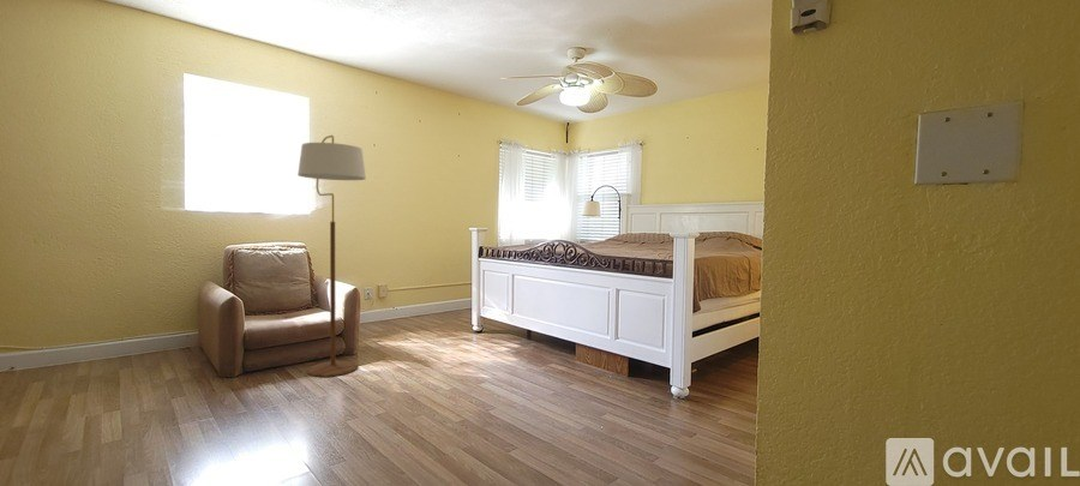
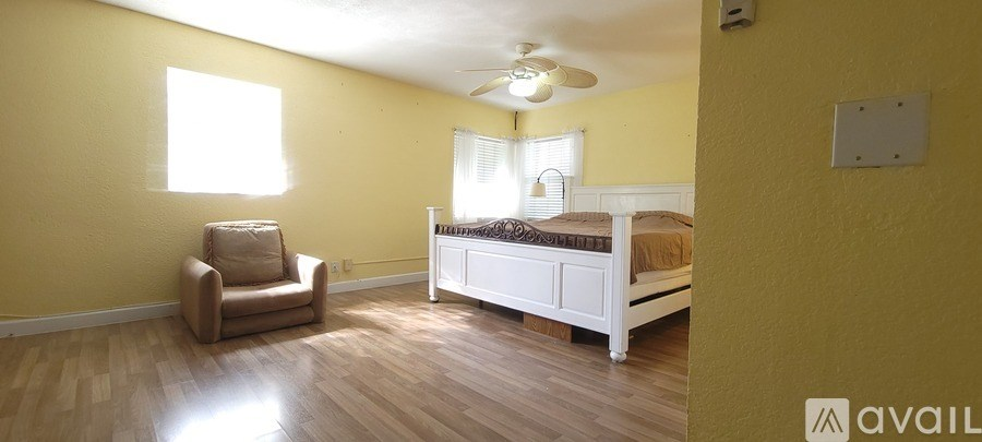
- floor lamp [296,134,367,378]
